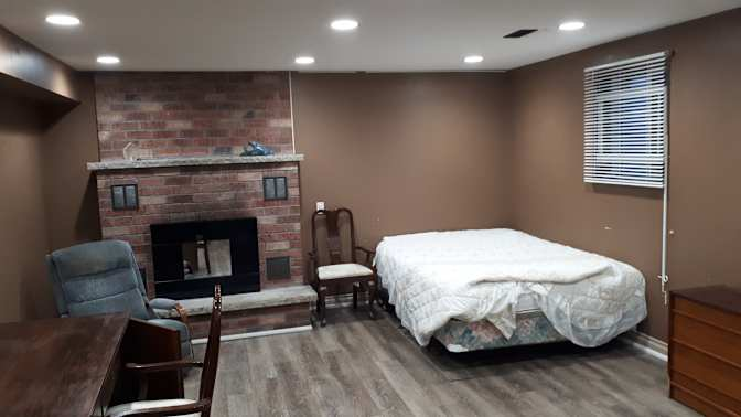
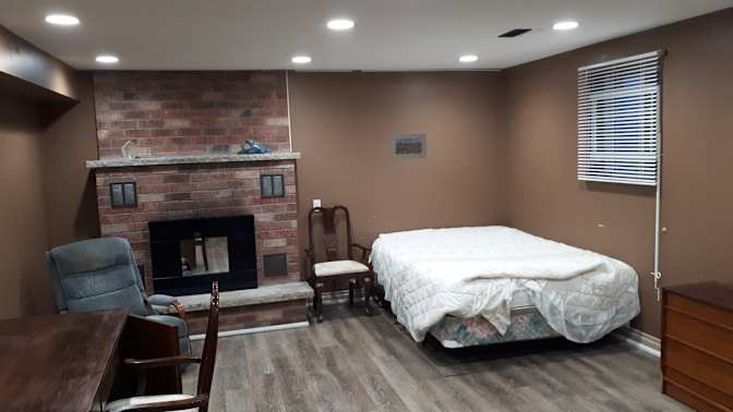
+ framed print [389,132,428,160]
